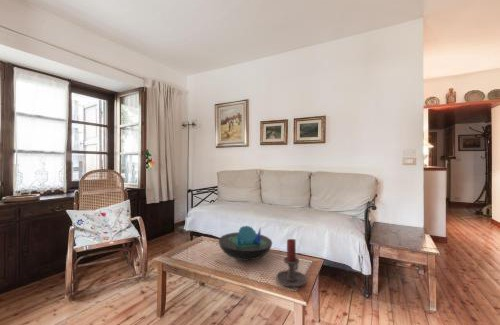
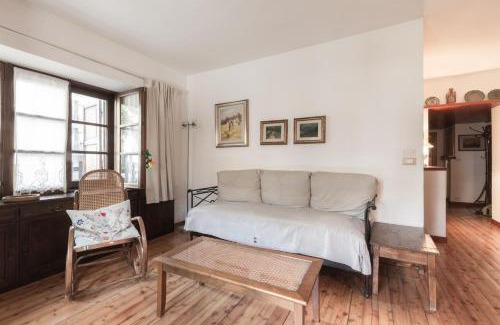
- candle holder [275,238,308,289]
- decorative bowl [218,225,273,261]
